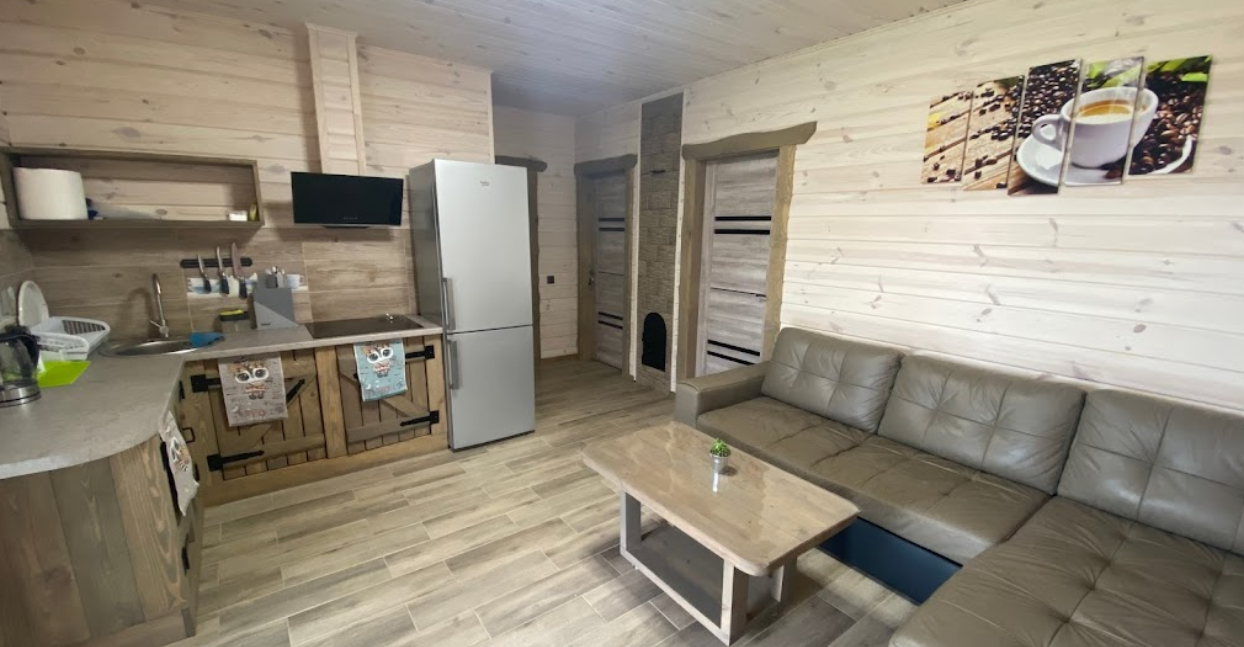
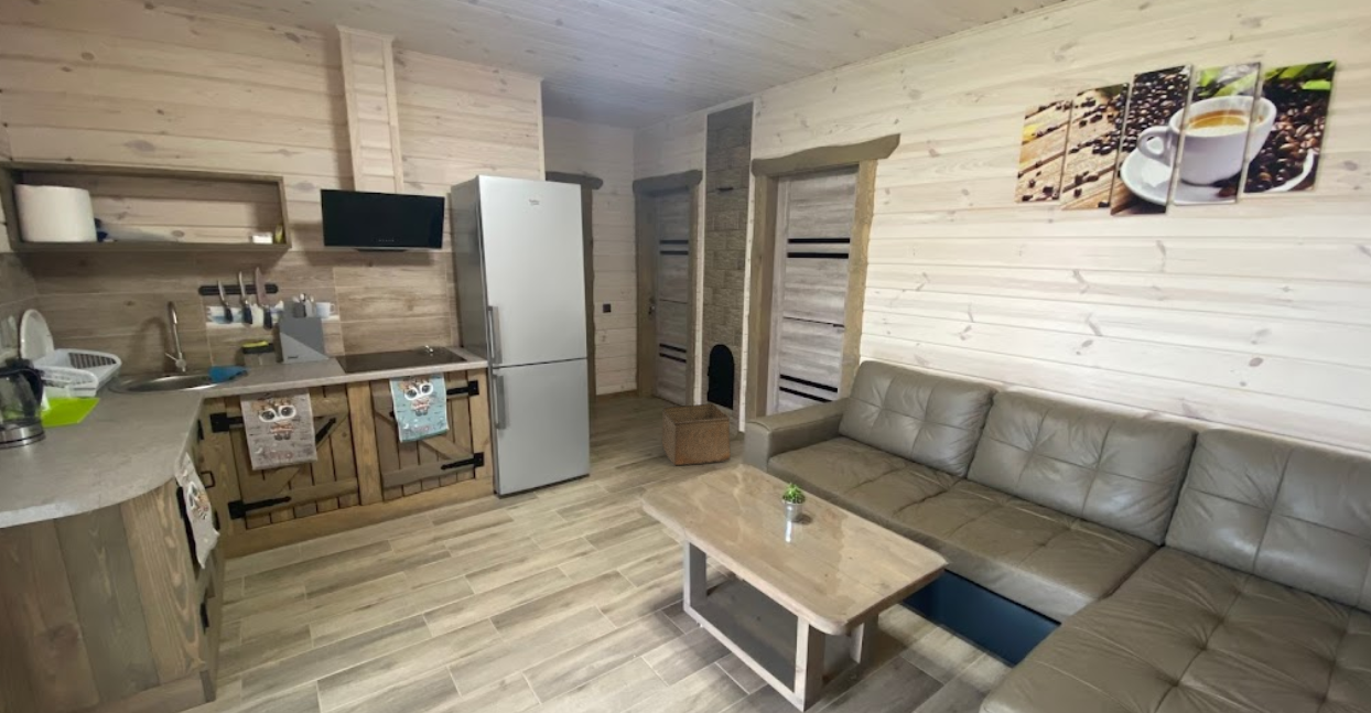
+ storage bin [660,402,732,466]
